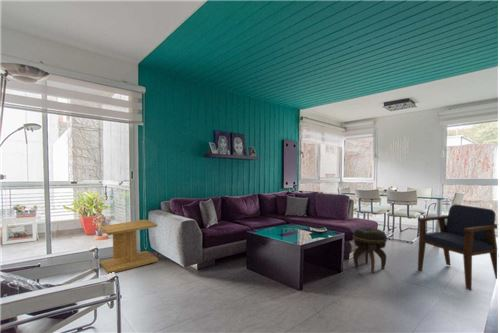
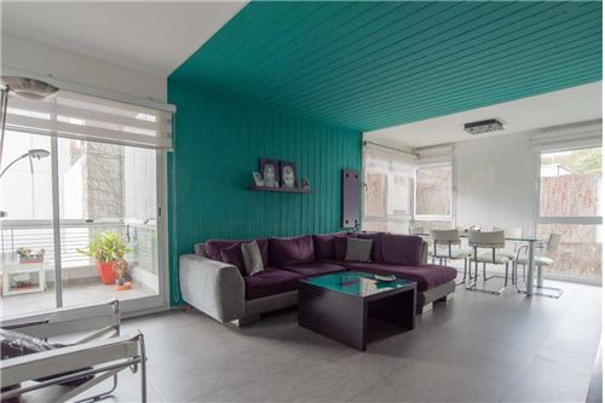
- armchair [417,203,498,291]
- side table [99,218,159,275]
- footstool [352,226,388,274]
